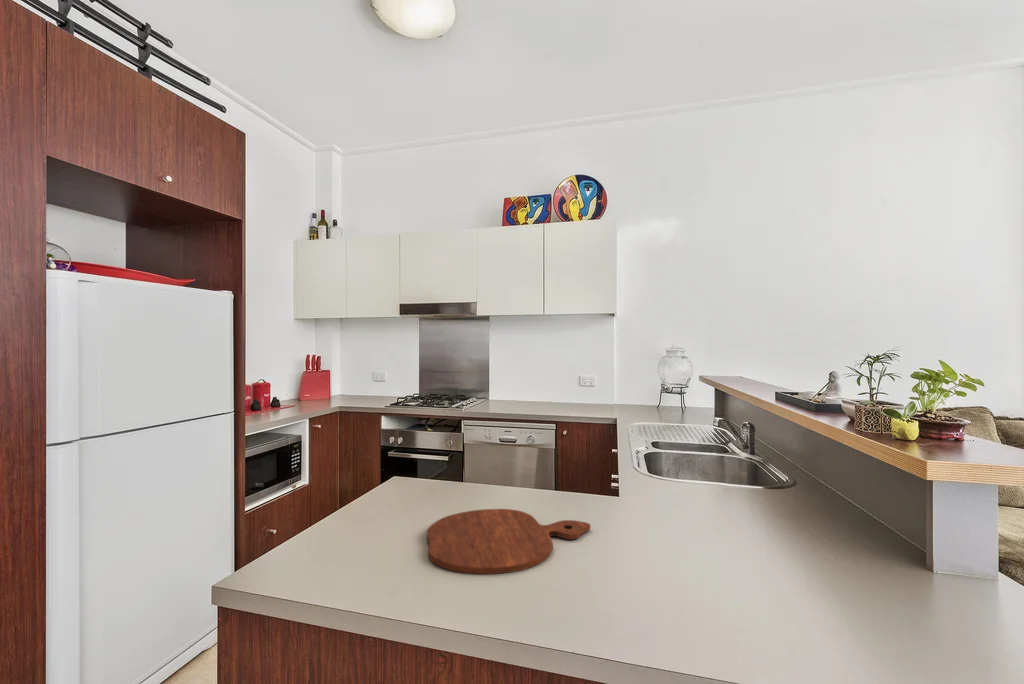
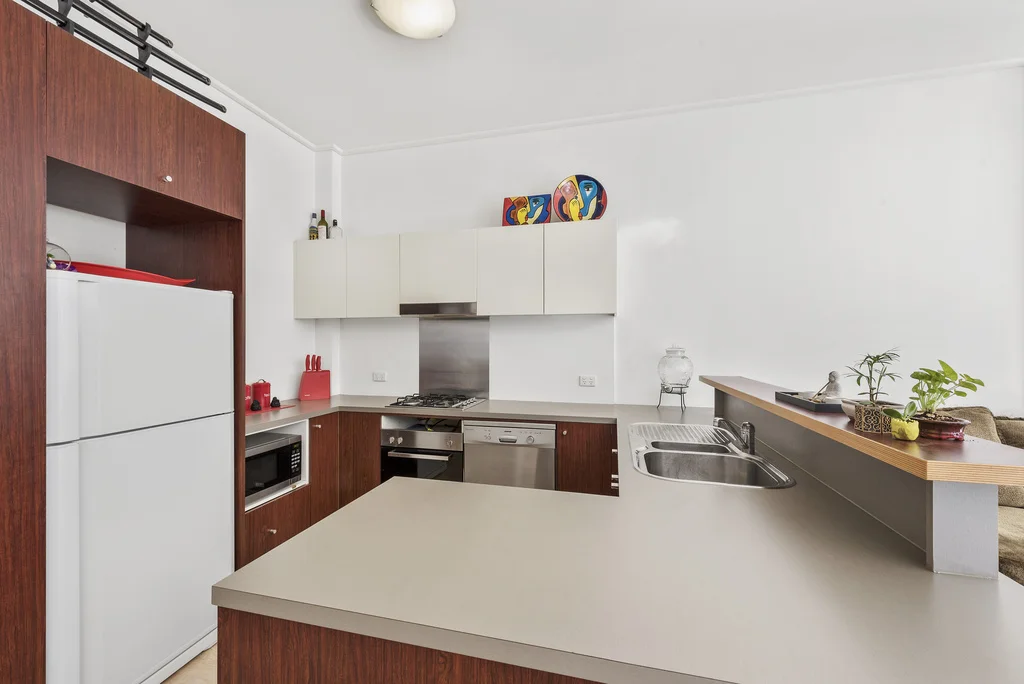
- cutting board [426,508,591,575]
